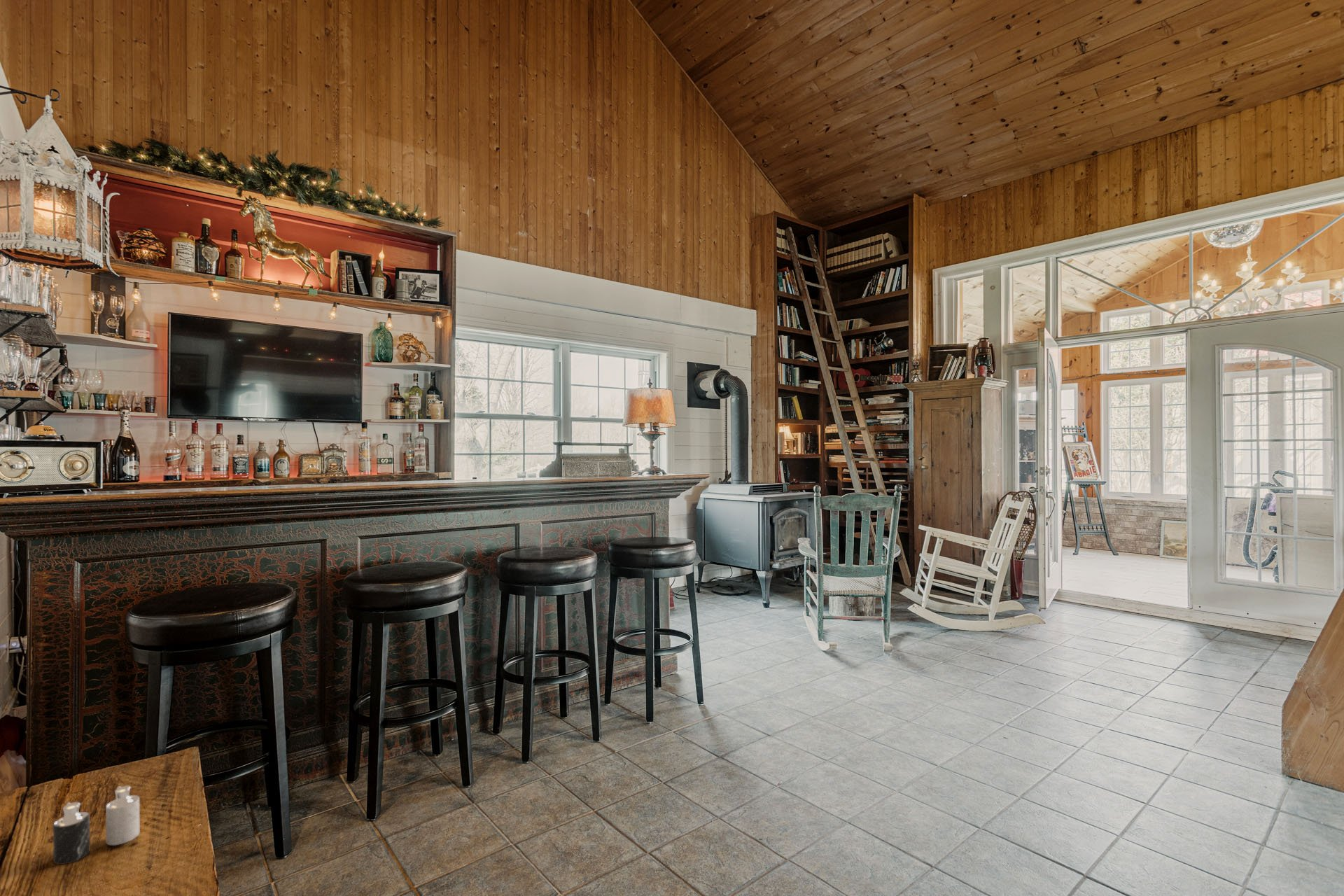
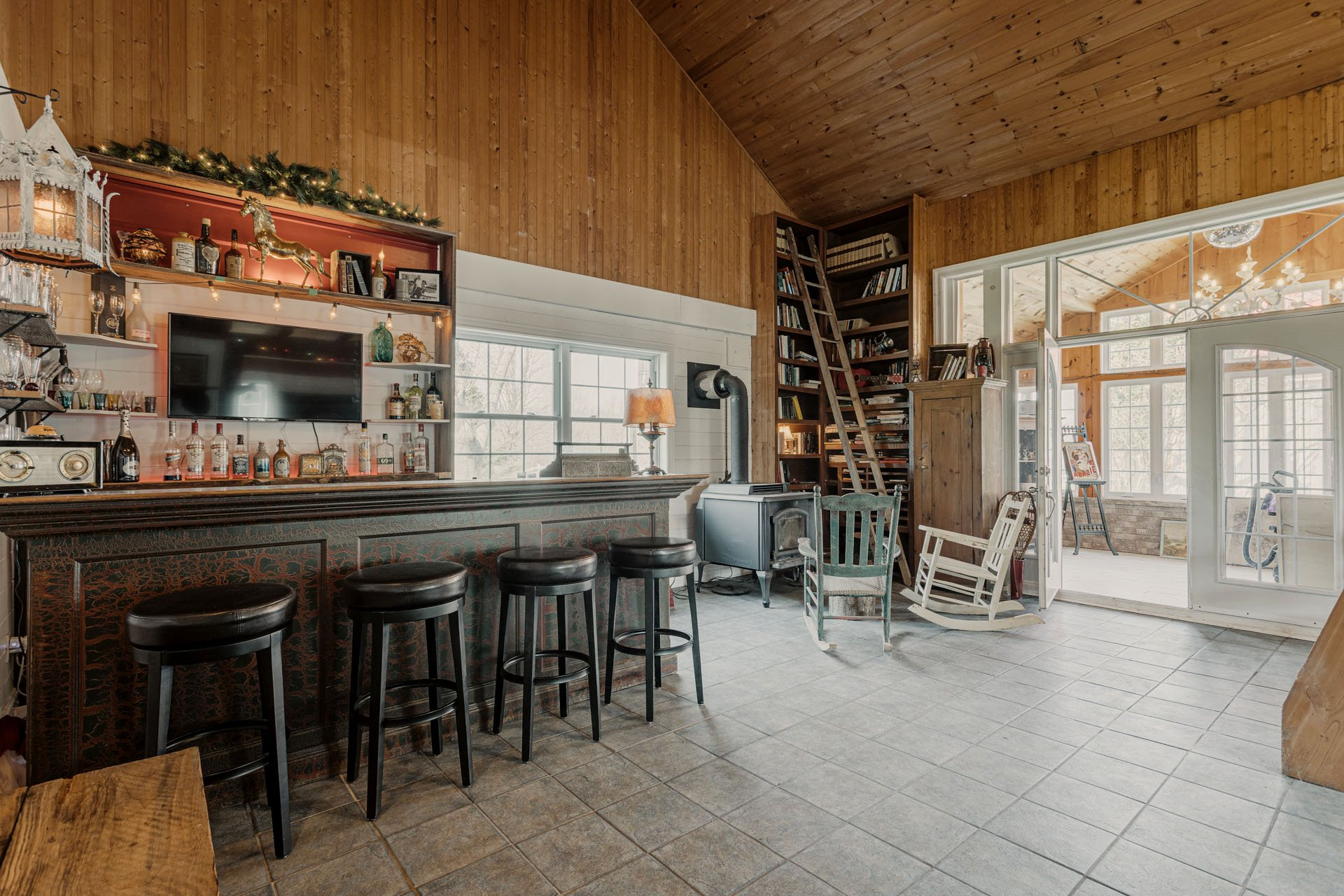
- candle [52,785,140,865]
